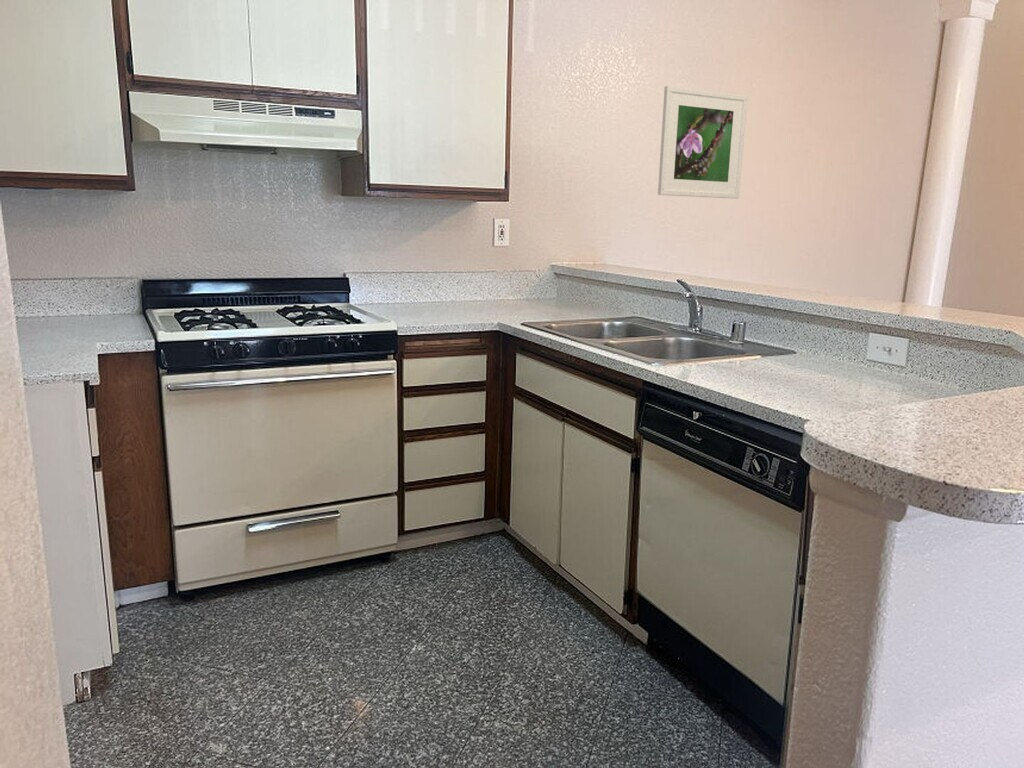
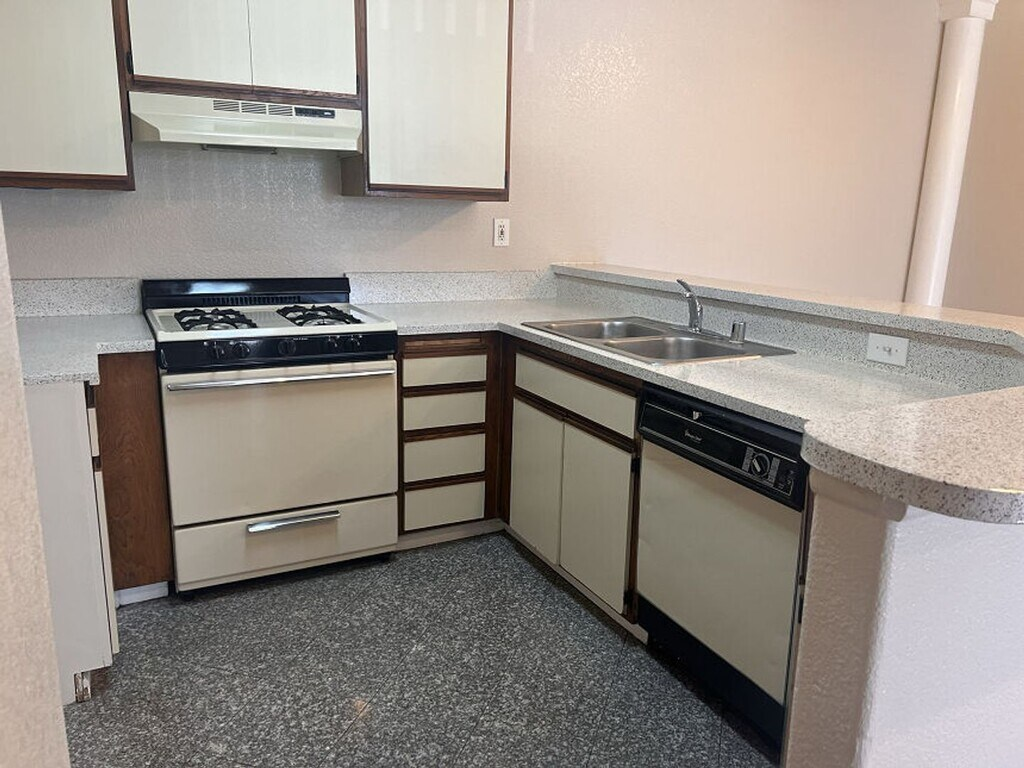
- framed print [657,85,748,200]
